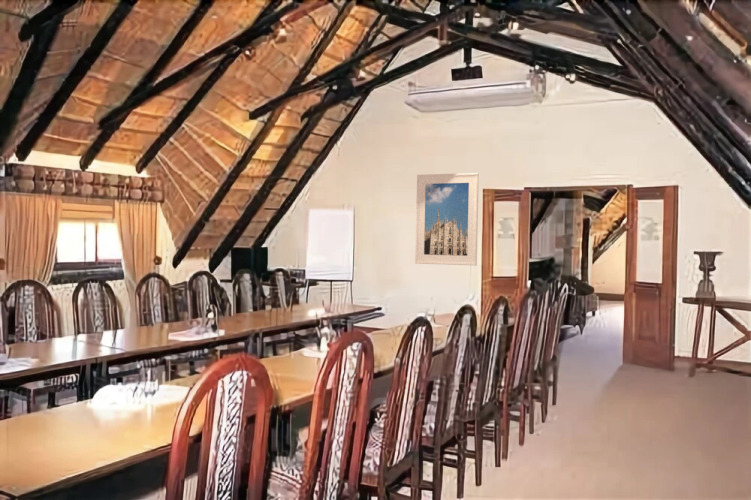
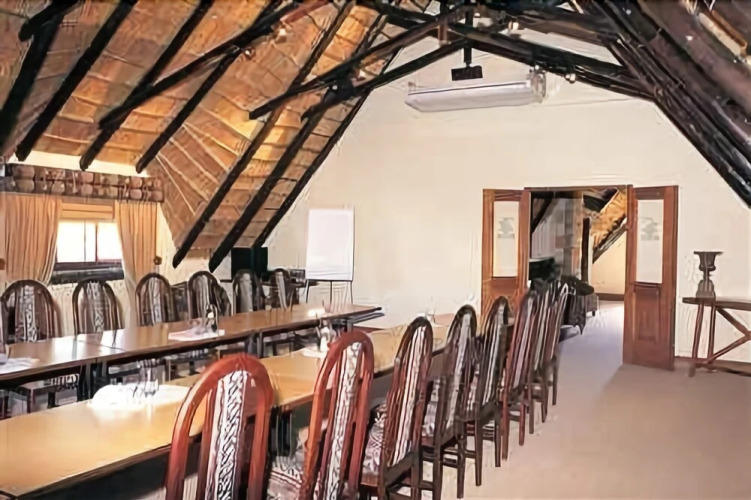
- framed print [414,172,480,267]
